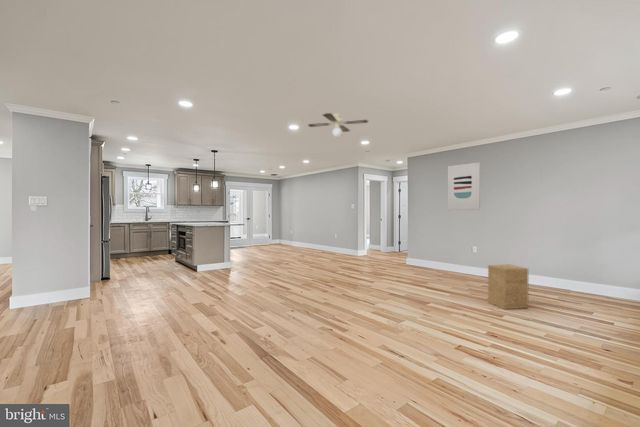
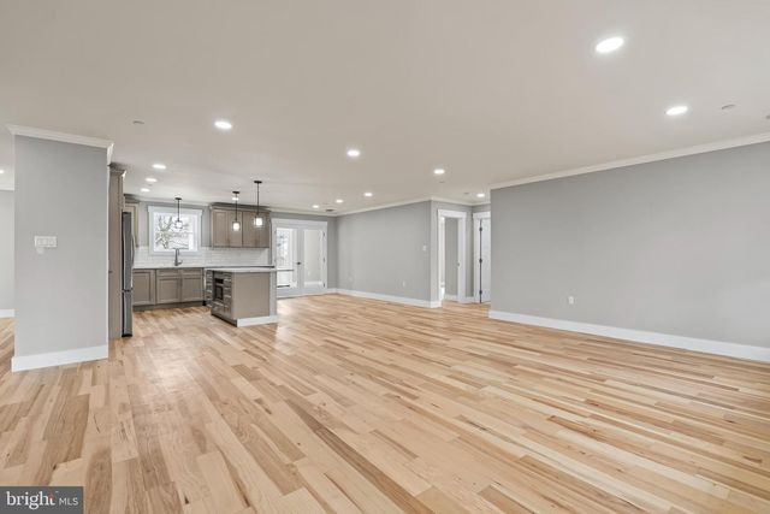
- nightstand [487,263,529,310]
- ceiling fan [307,112,369,138]
- wall art [447,161,481,211]
